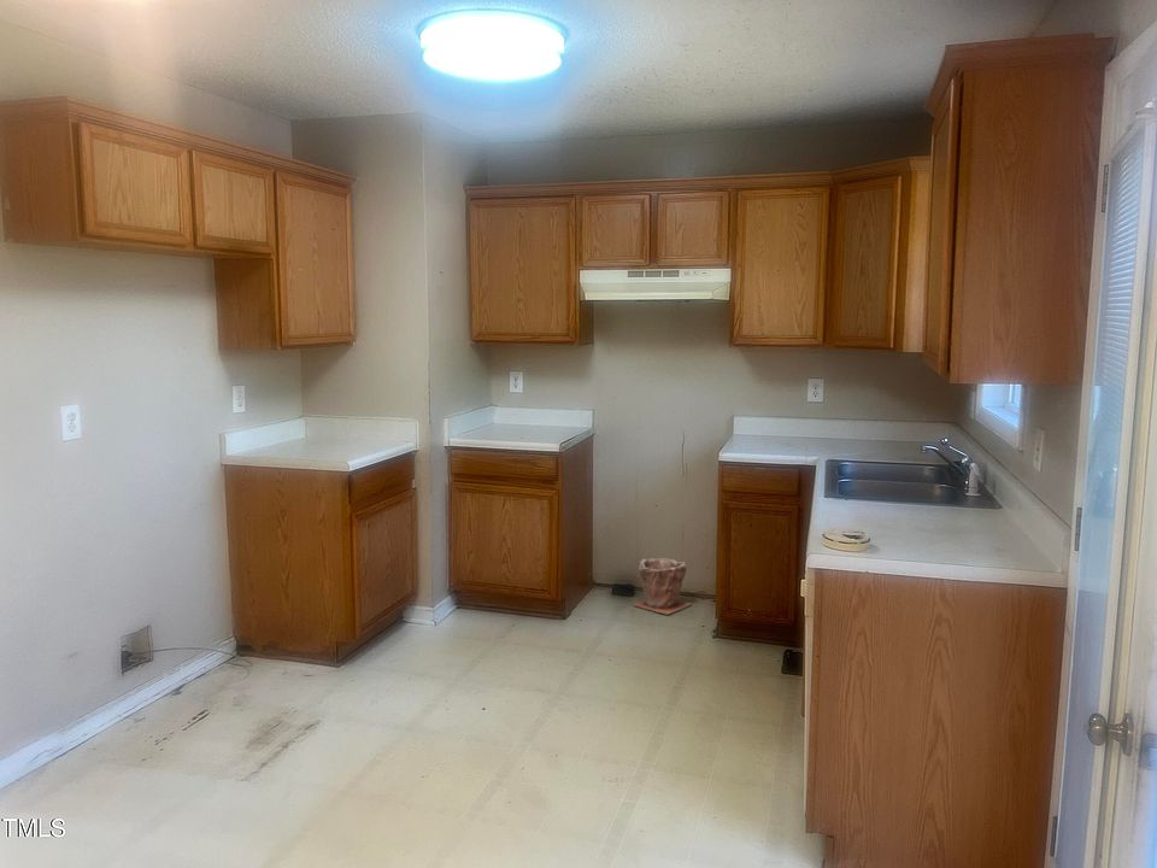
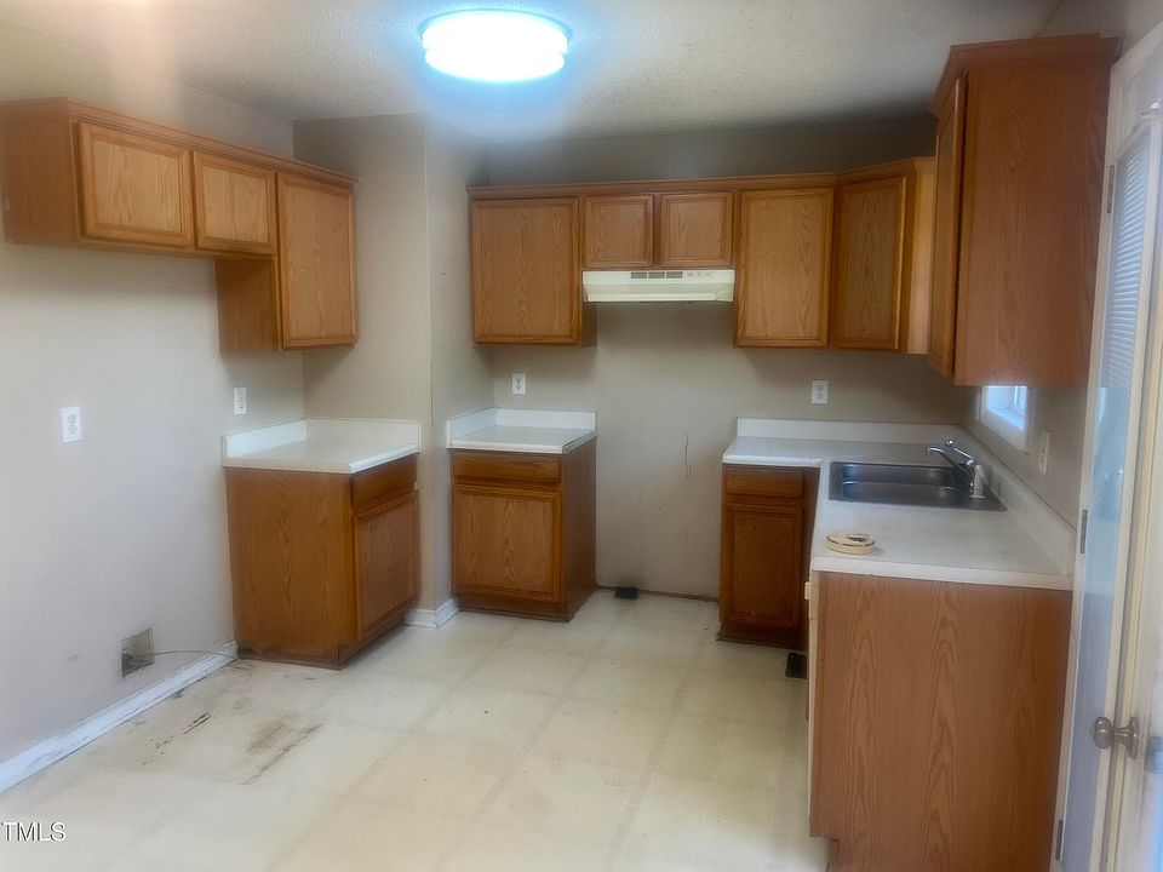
- plant pot [633,557,693,616]
